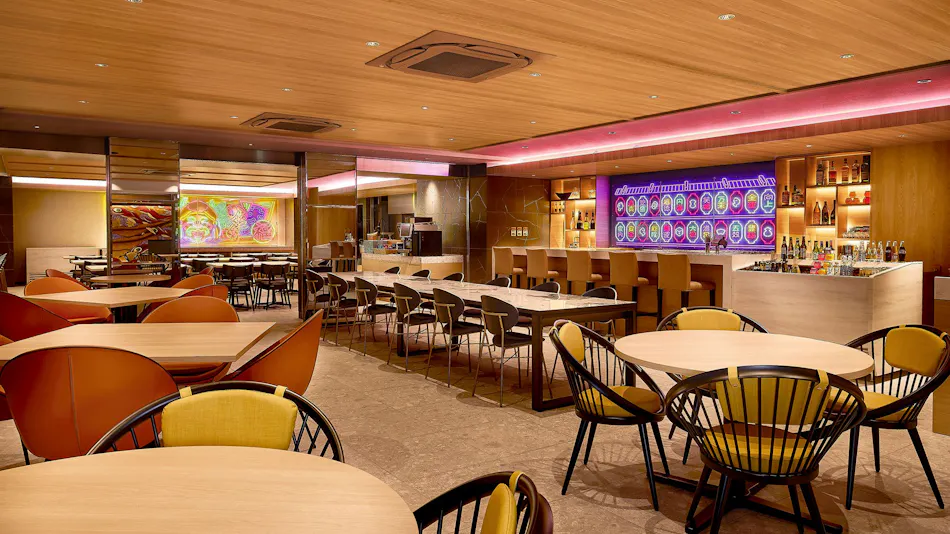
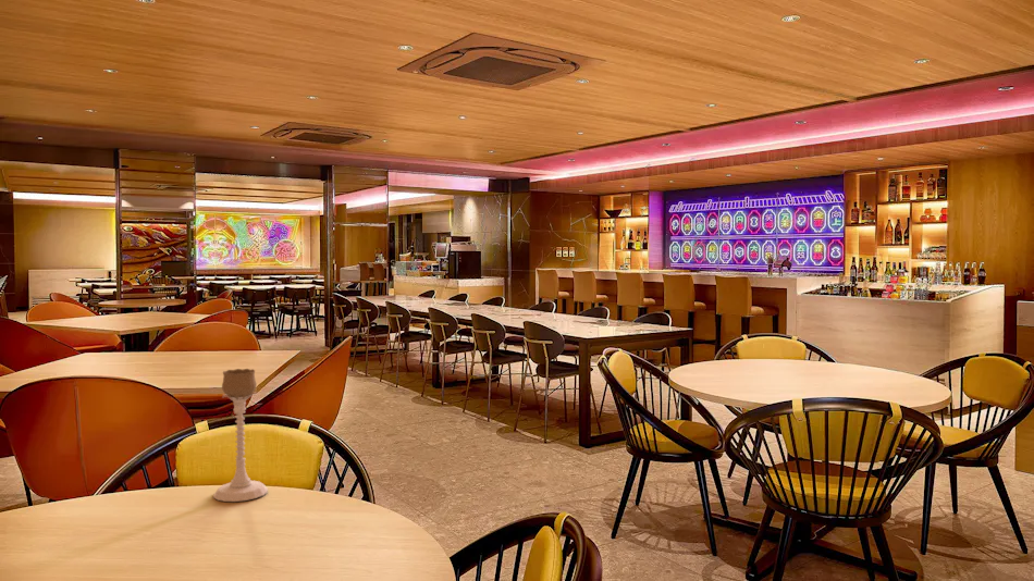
+ candle holder [212,368,269,503]
